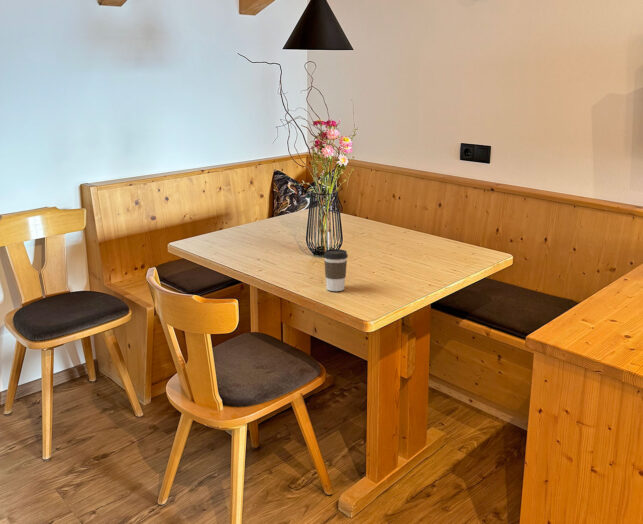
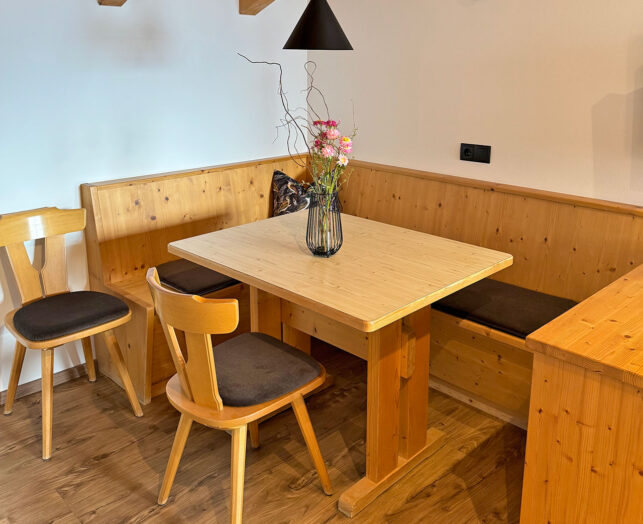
- coffee cup [323,248,349,292]
